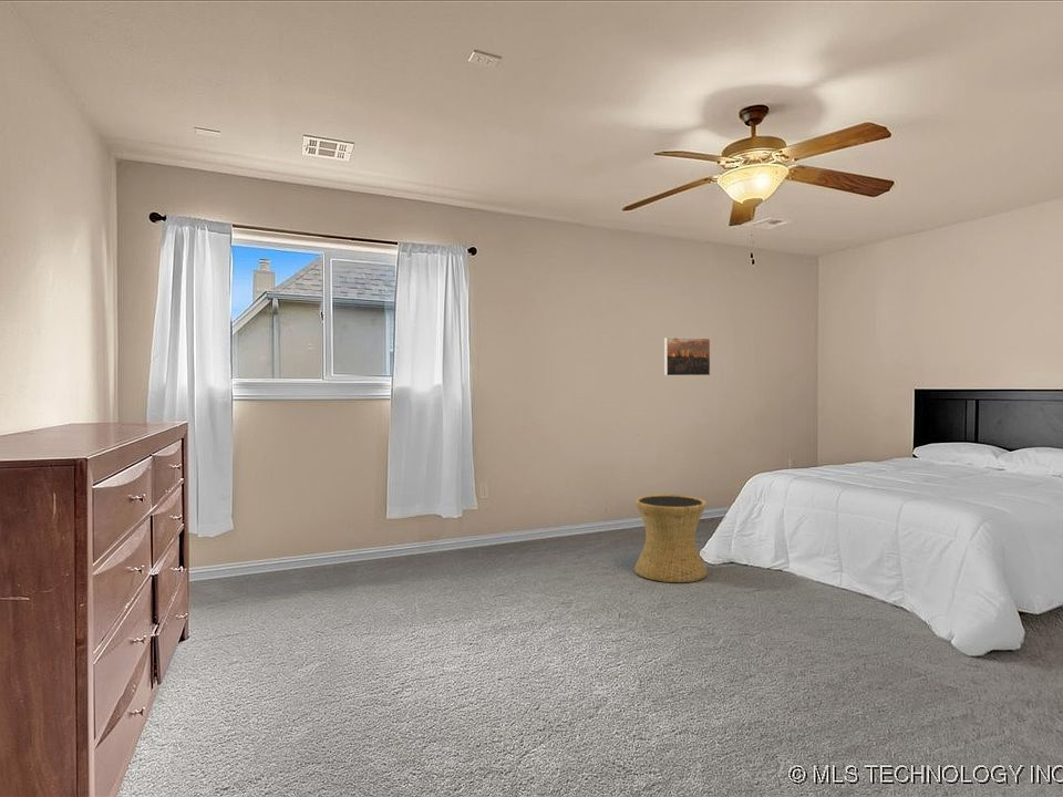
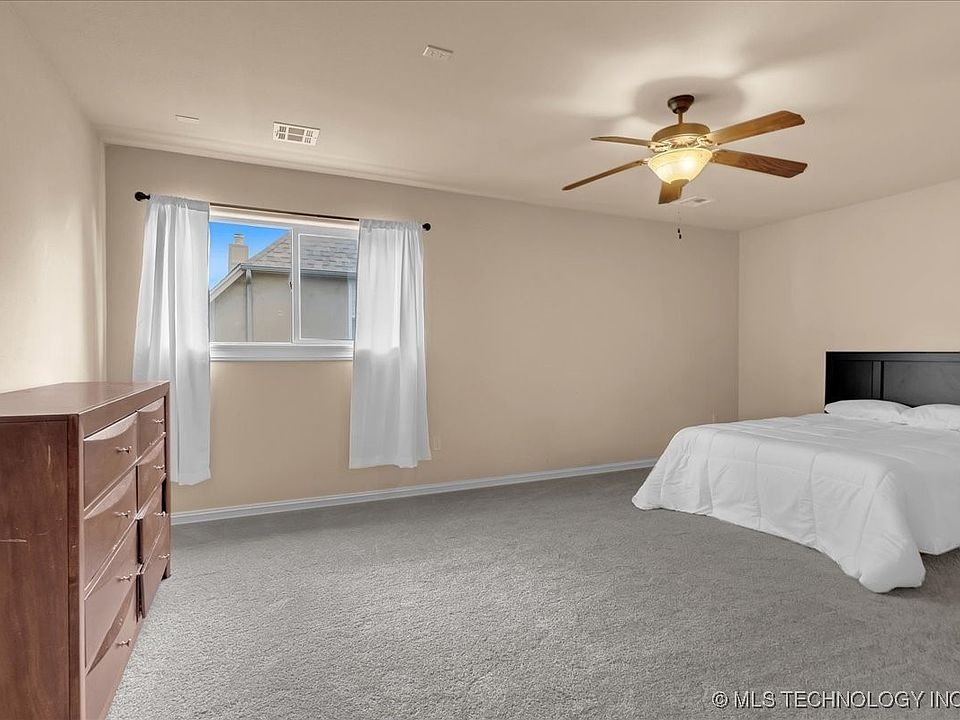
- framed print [663,337,711,376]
- side table [633,494,709,583]
